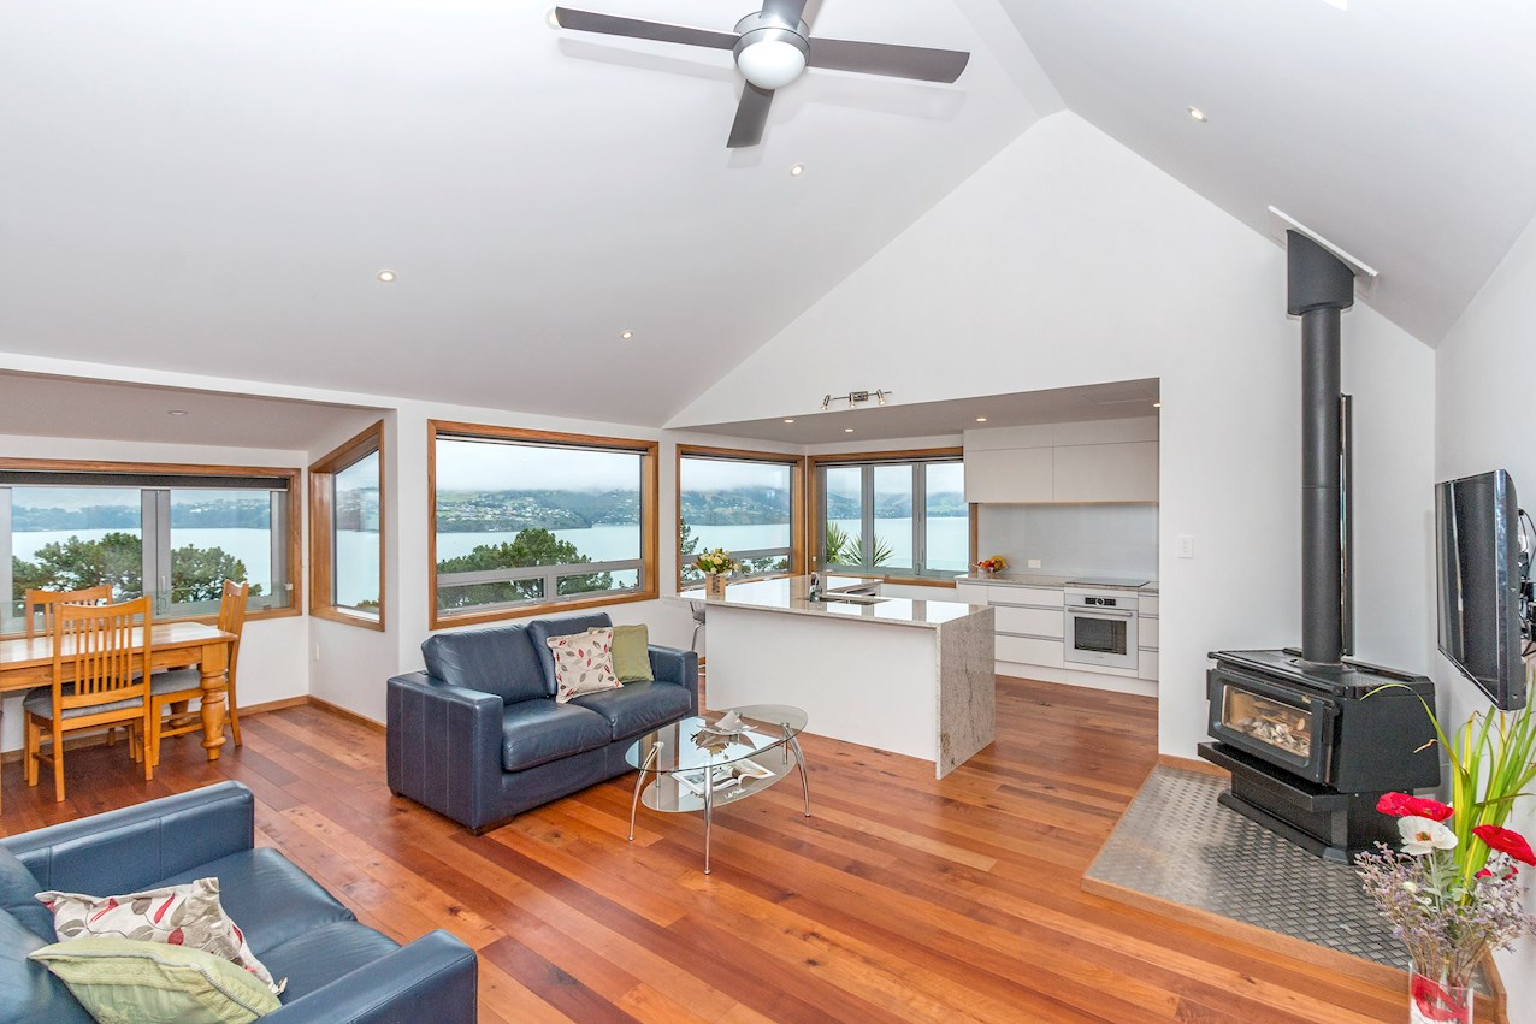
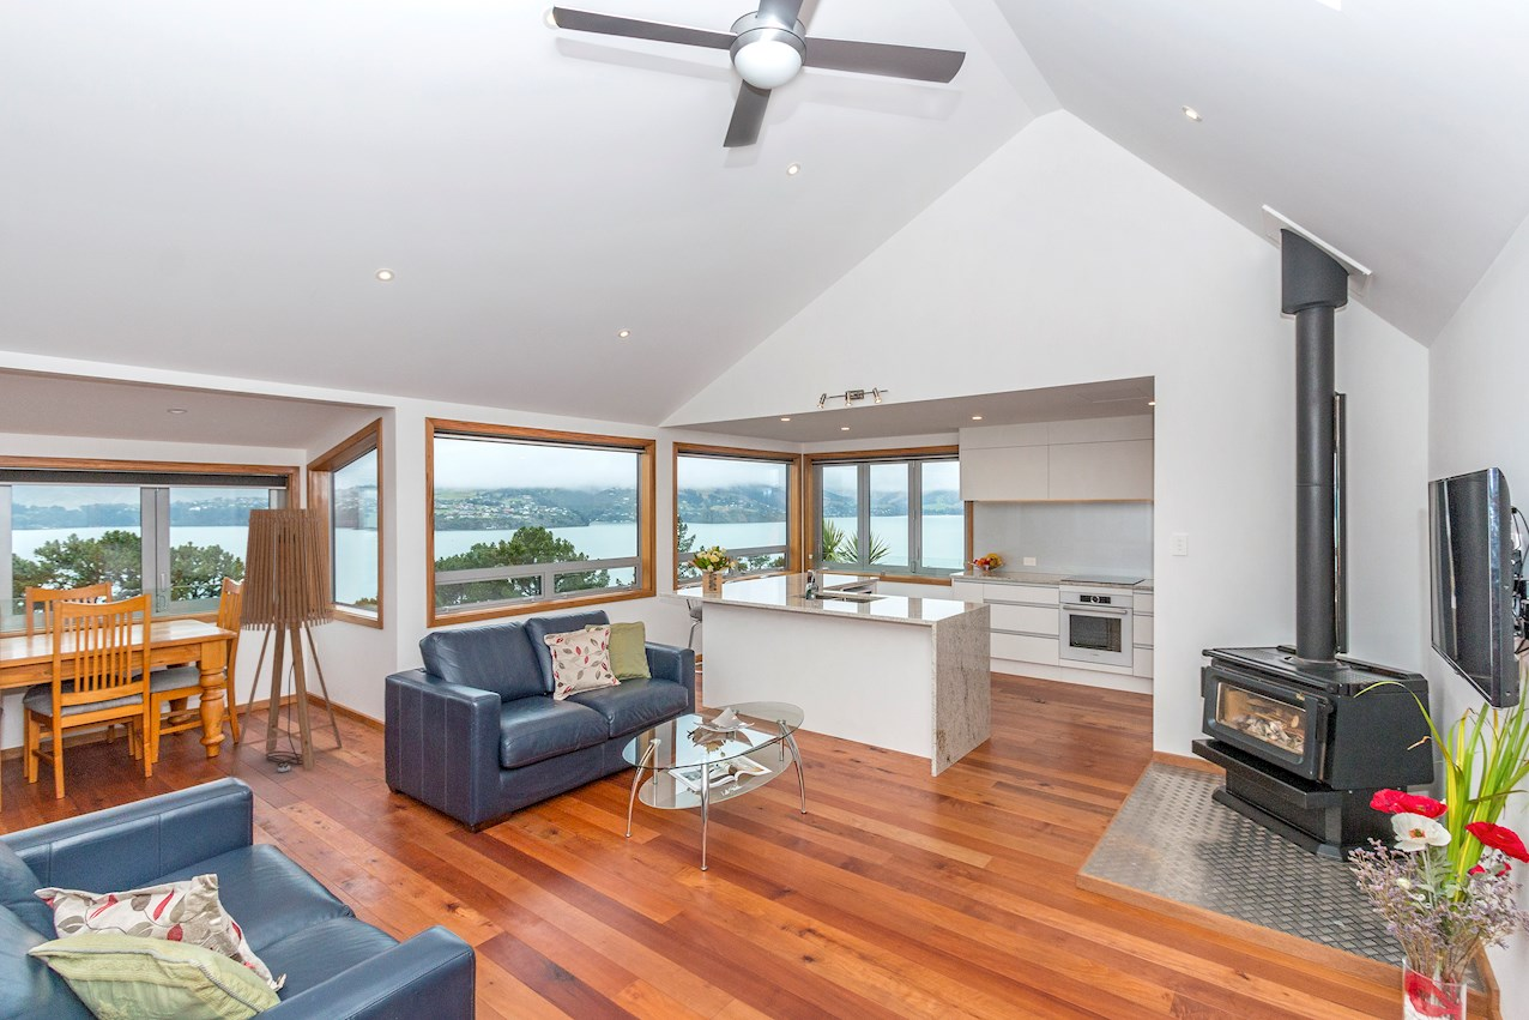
+ floor lamp [230,507,343,775]
